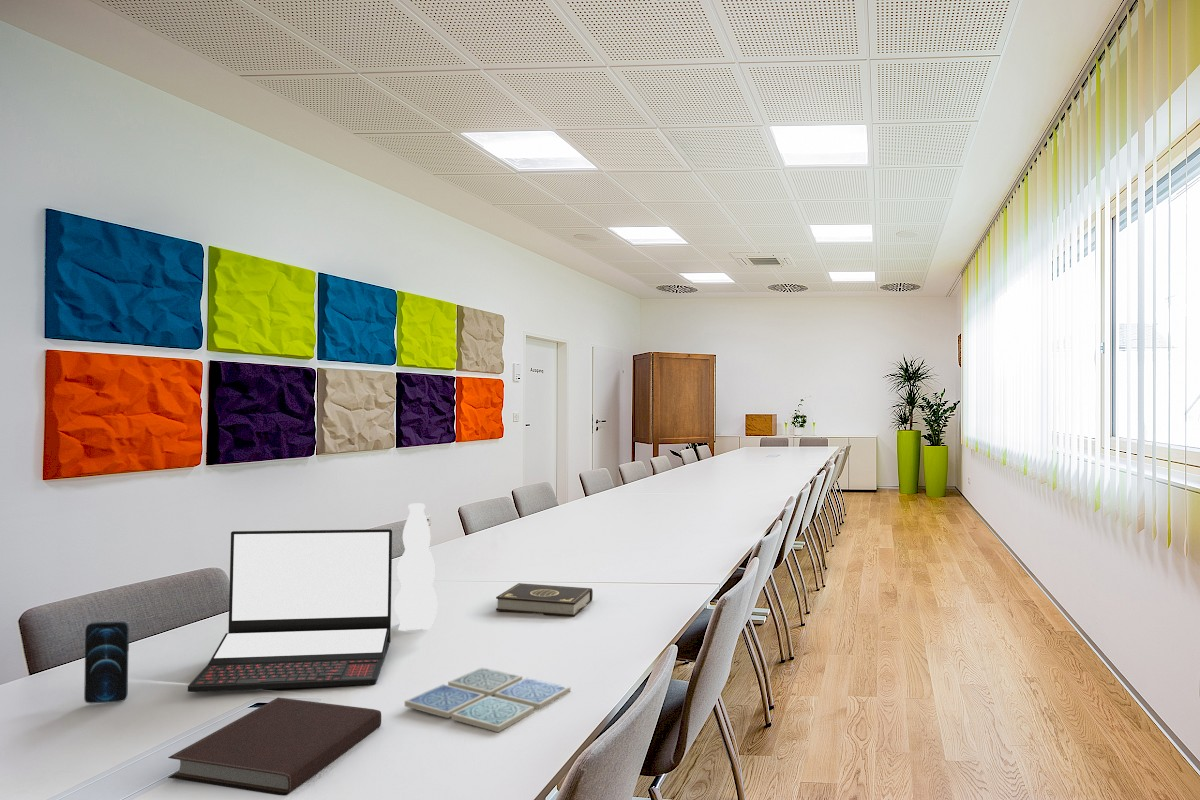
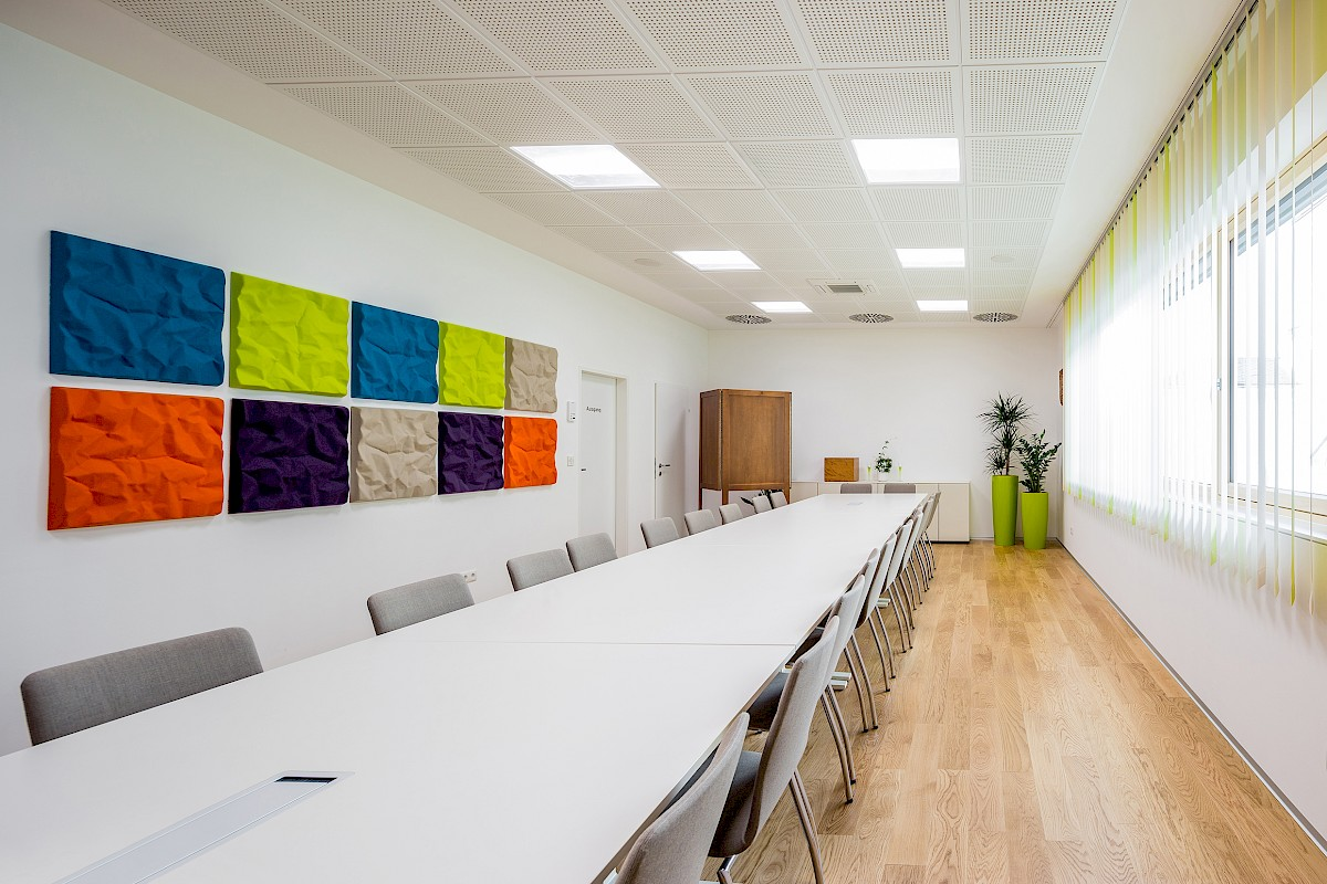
- smartphone [83,621,130,704]
- bottle [393,503,438,631]
- drink coaster [404,666,571,733]
- laptop [187,528,393,693]
- book [495,582,594,618]
- notebook [167,697,382,797]
